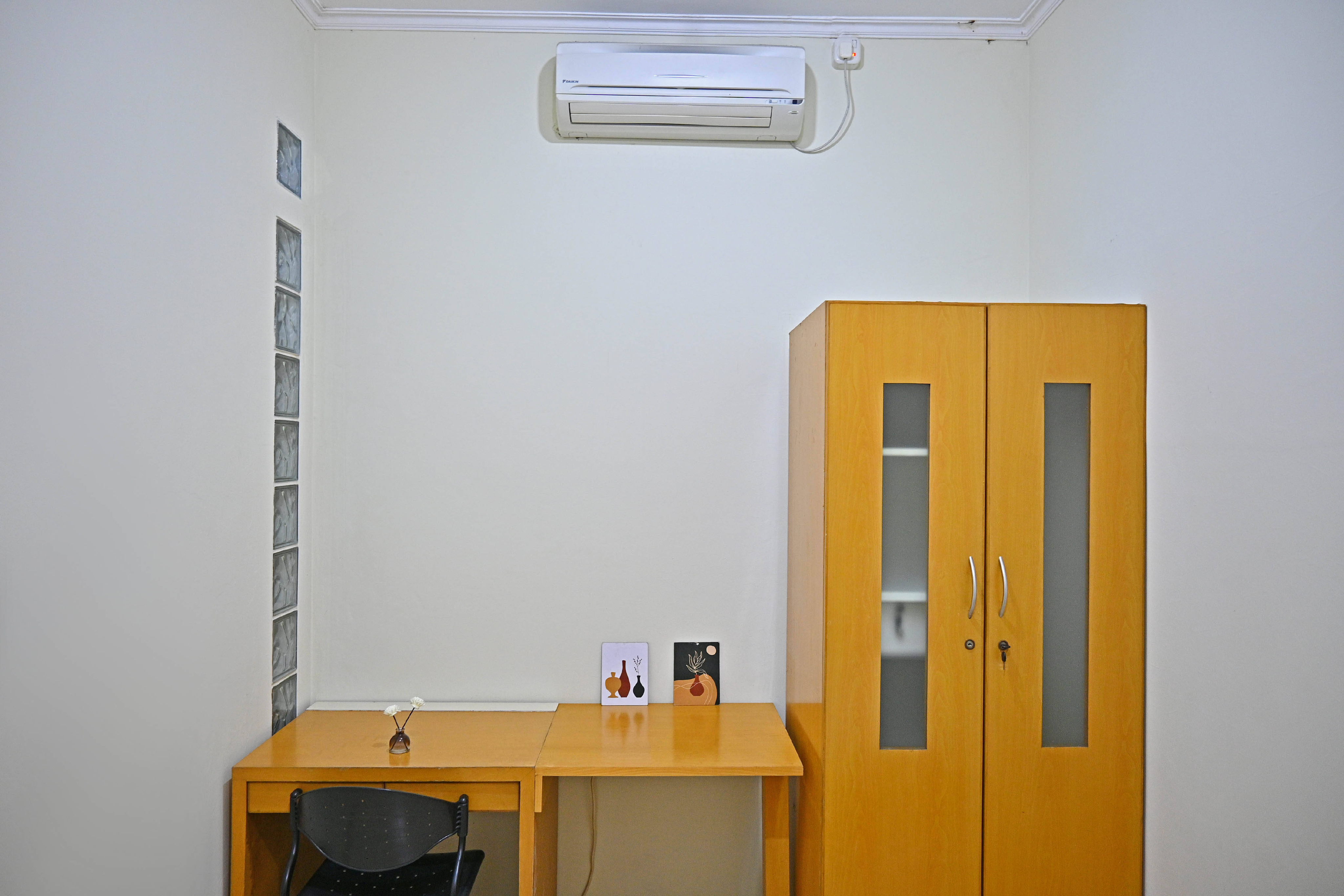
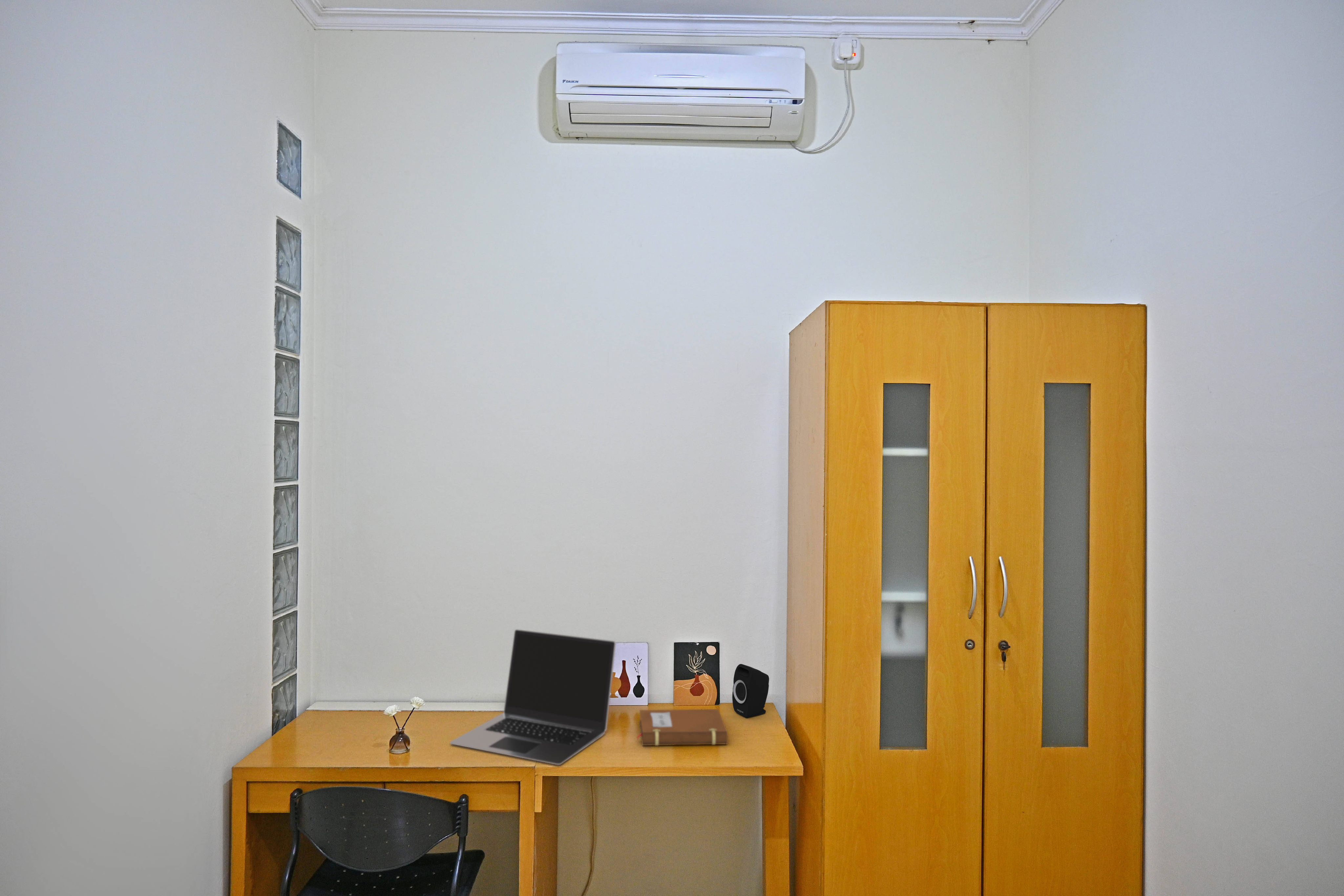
+ laptop [450,629,617,765]
+ speaker [732,664,769,718]
+ notebook [637,709,728,746]
